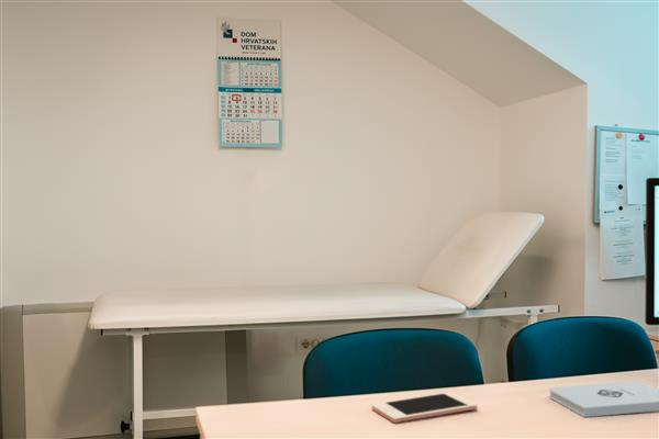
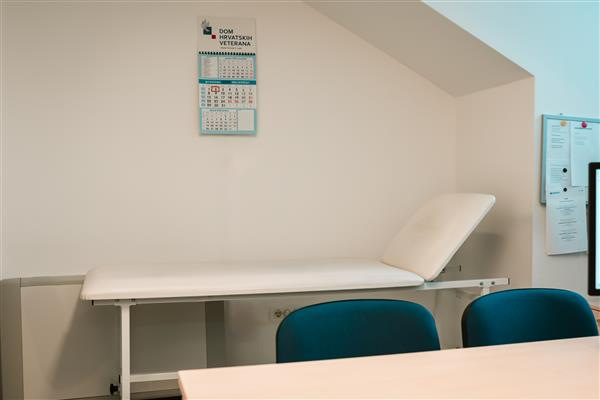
- notepad [548,381,659,418]
- cell phone [371,391,478,424]
